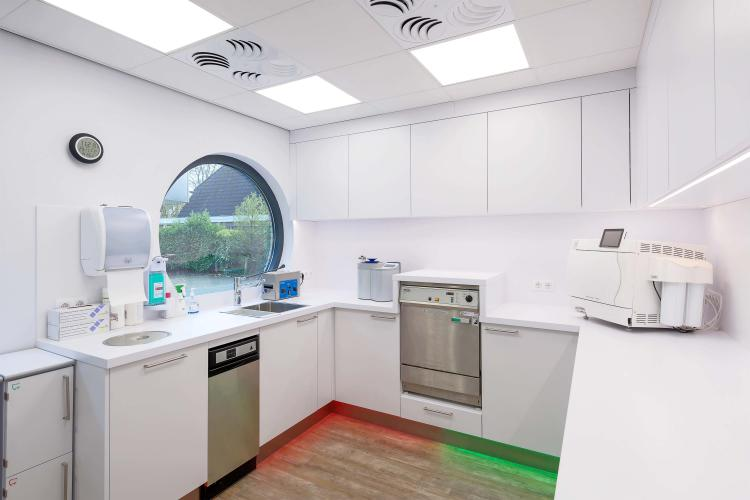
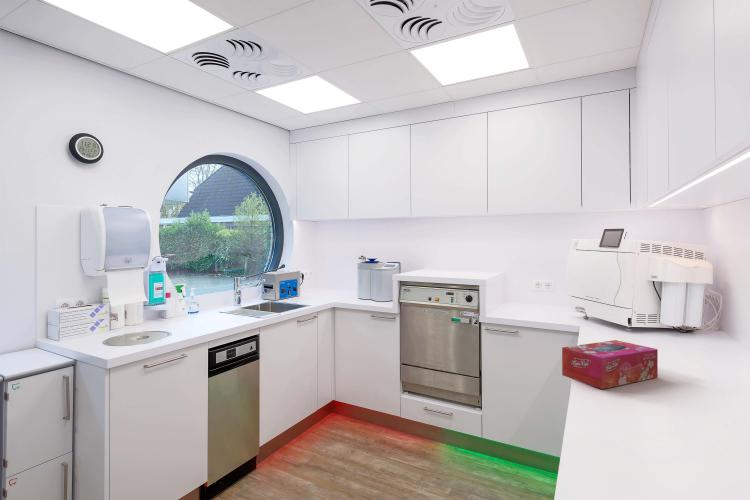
+ tissue box [561,339,659,390]
